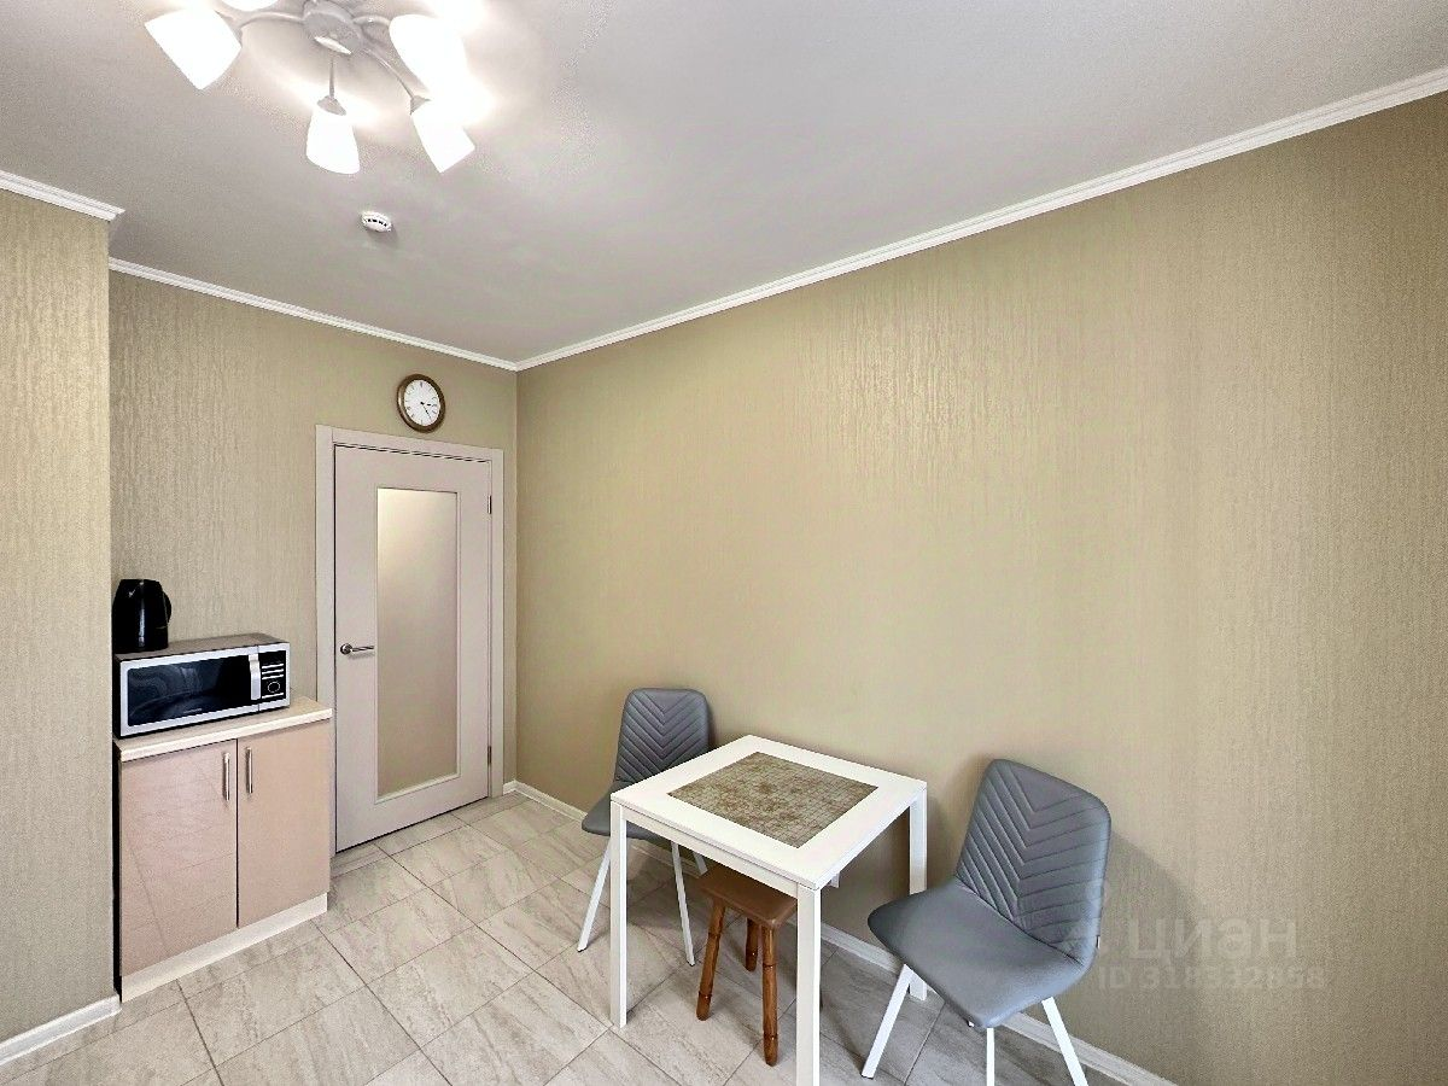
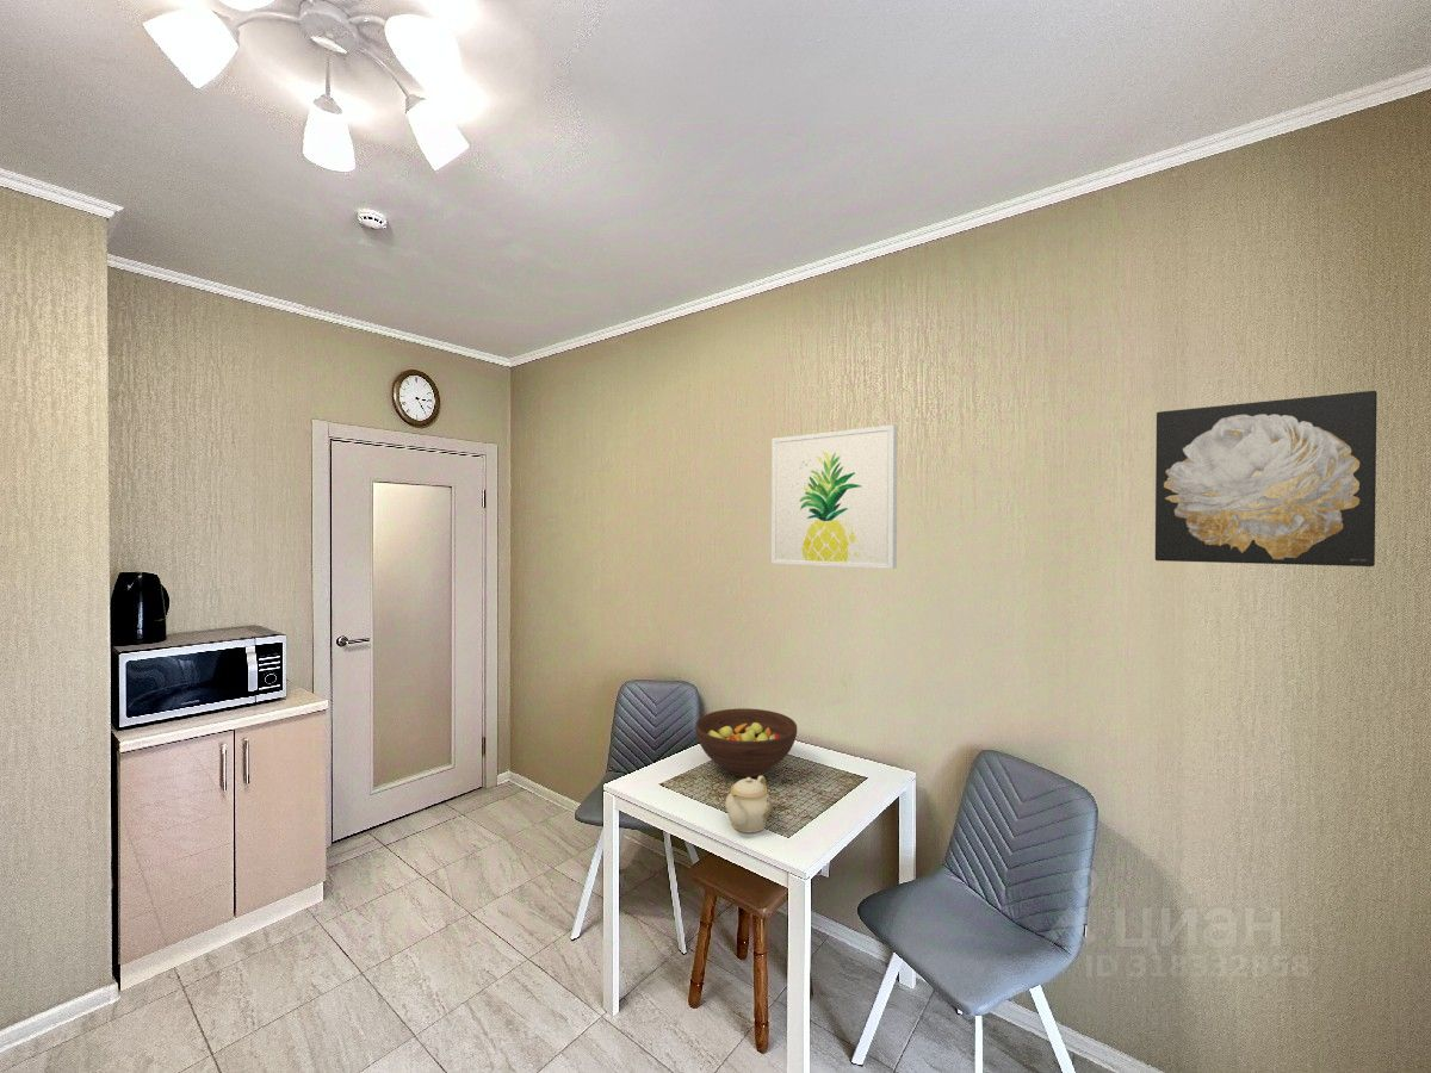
+ fruit bowl [694,707,798,779]
+ teapot [724,775,774,833]
+ wall art [770,423,898,570]
+ wall art [1154,390,1379,567]
